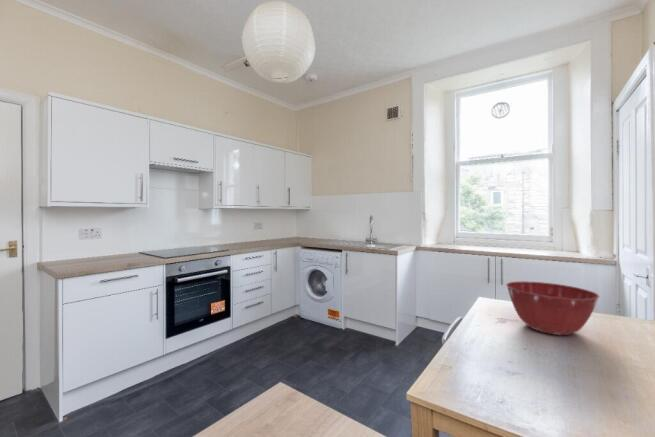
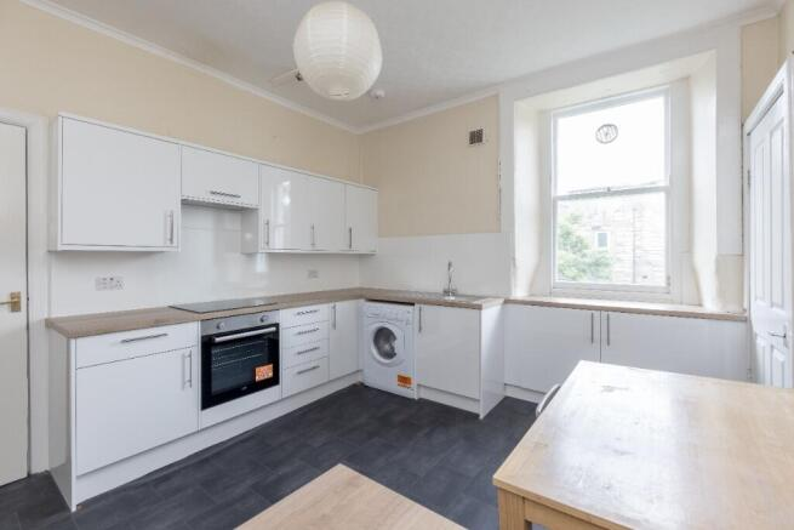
- mixing bowl [505,280,600,336]
